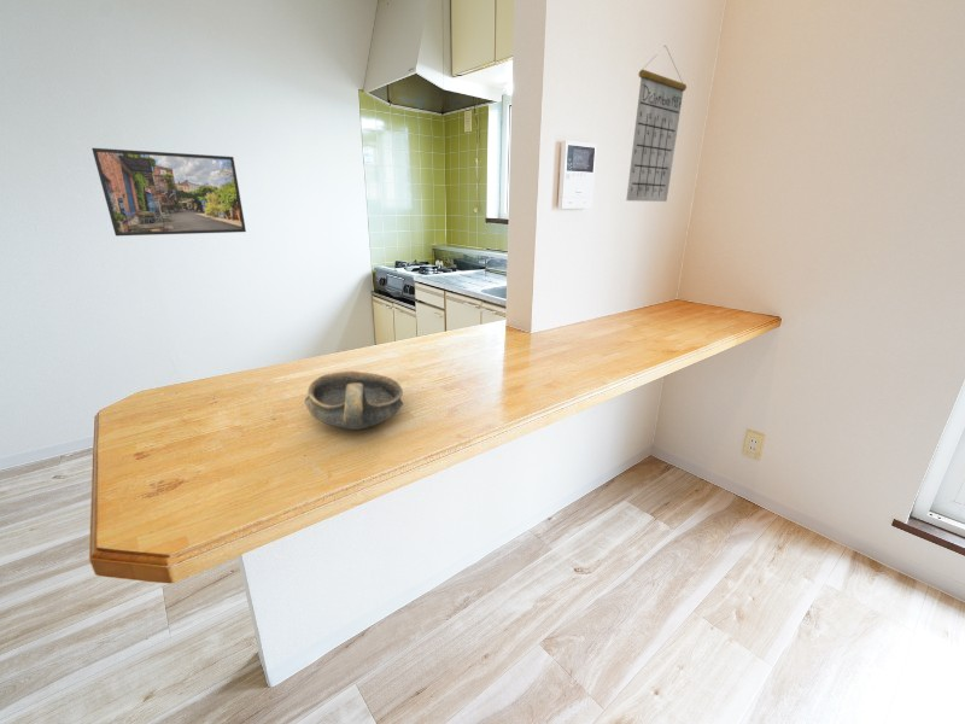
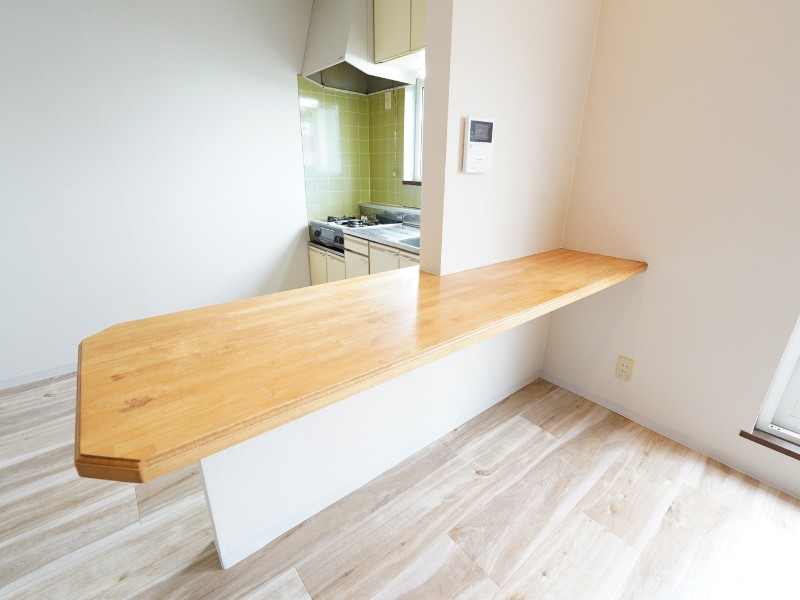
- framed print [90,147,247,237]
- oil lamp [303,370,404,431]
- calendar [625,46,688,203]
